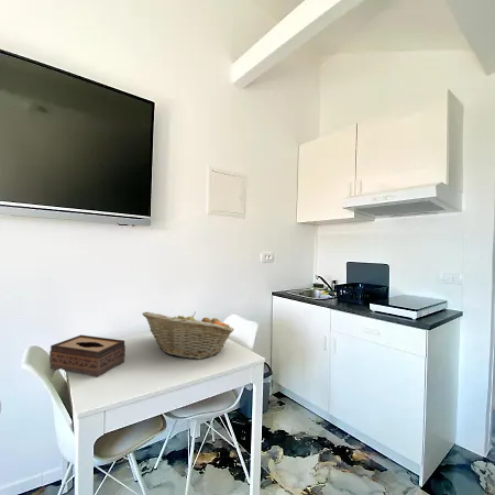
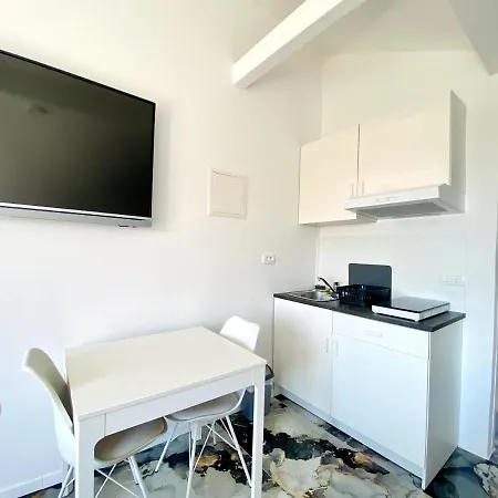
- tissue box [48,334,127,378]
- fruit basket [141,310,235,360]
